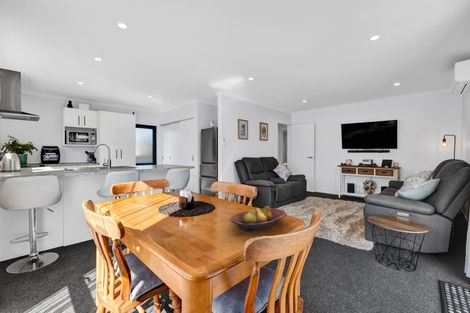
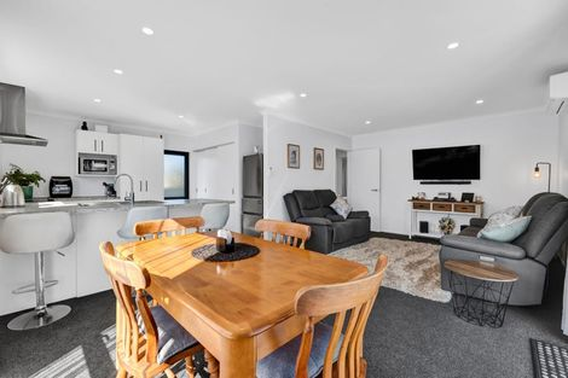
- fruit bowl [229,205,287,233]
